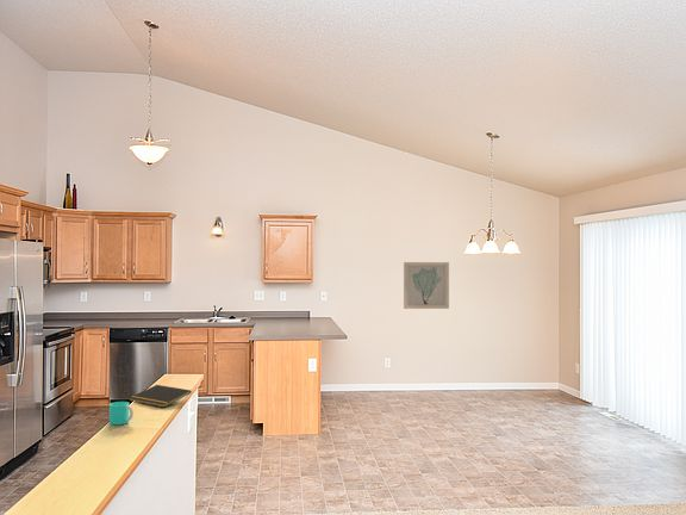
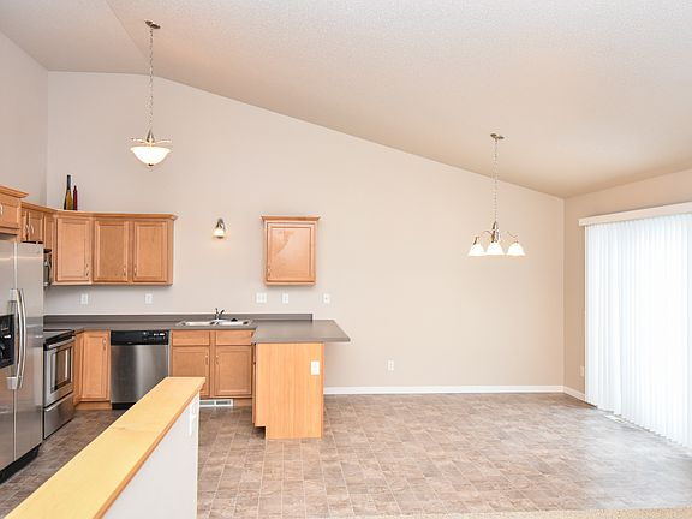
- cup [108,401,135,426]
- notepad [129,384,193,409]
- wall art [403,261,450,310]
